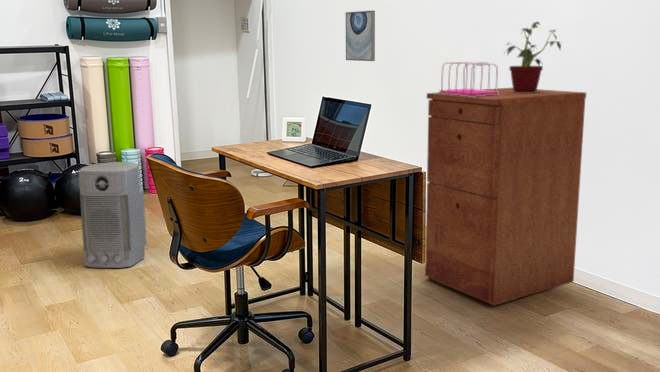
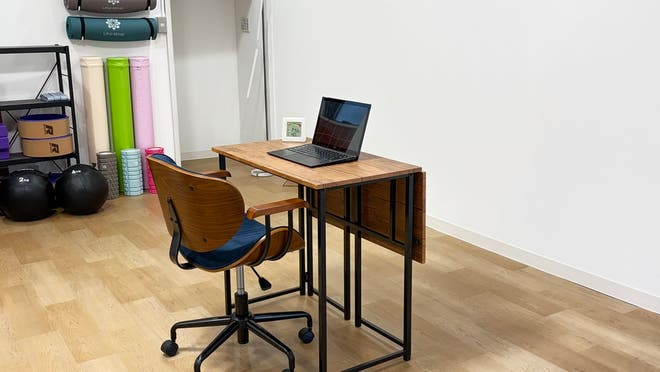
- file sorter [438,61,499,97]
- air purifier [78,161,148,269]
- filing cabinet [424,87,587,306]
- potted plant [503,21,562,93]
- wall art [345,10,376,62]
